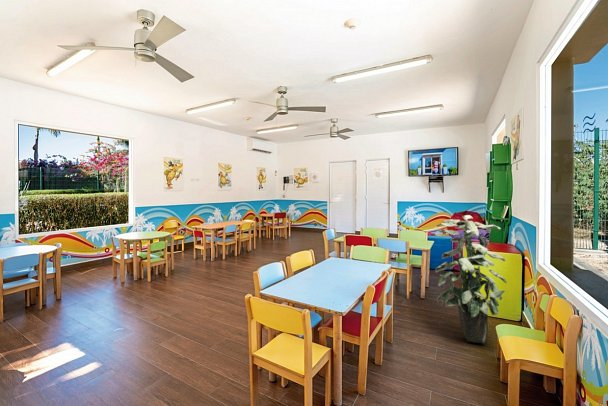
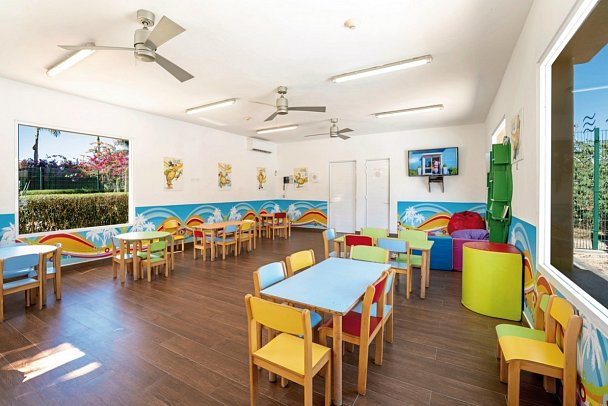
- indoor plant [434,214,508,344]
